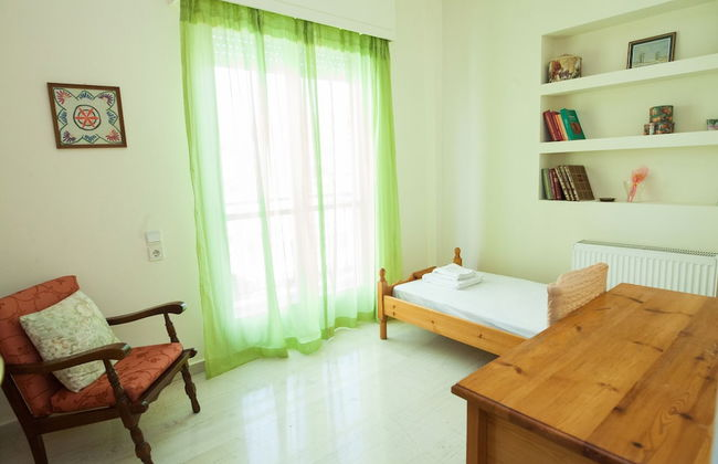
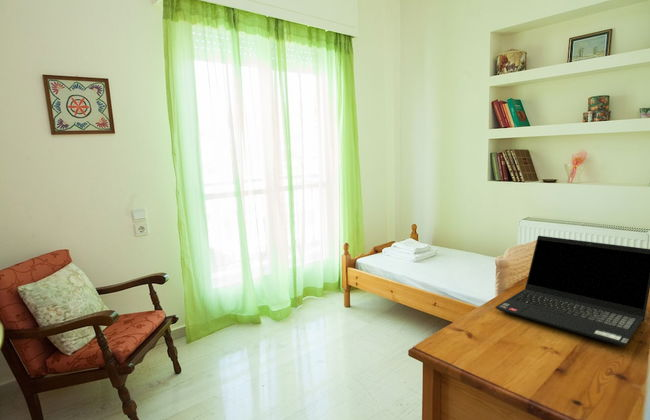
+ laptop computer [494,235,650,347]
